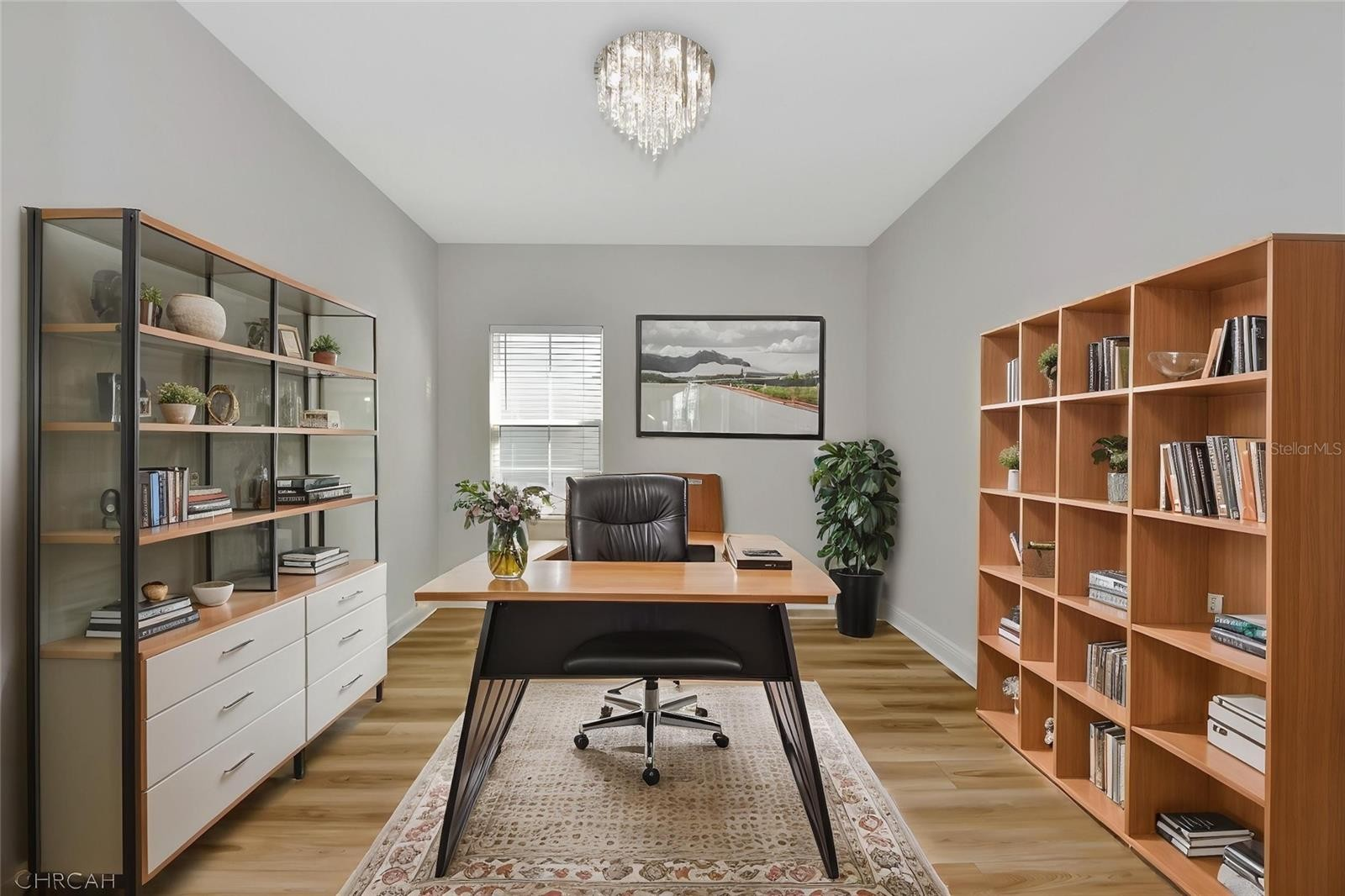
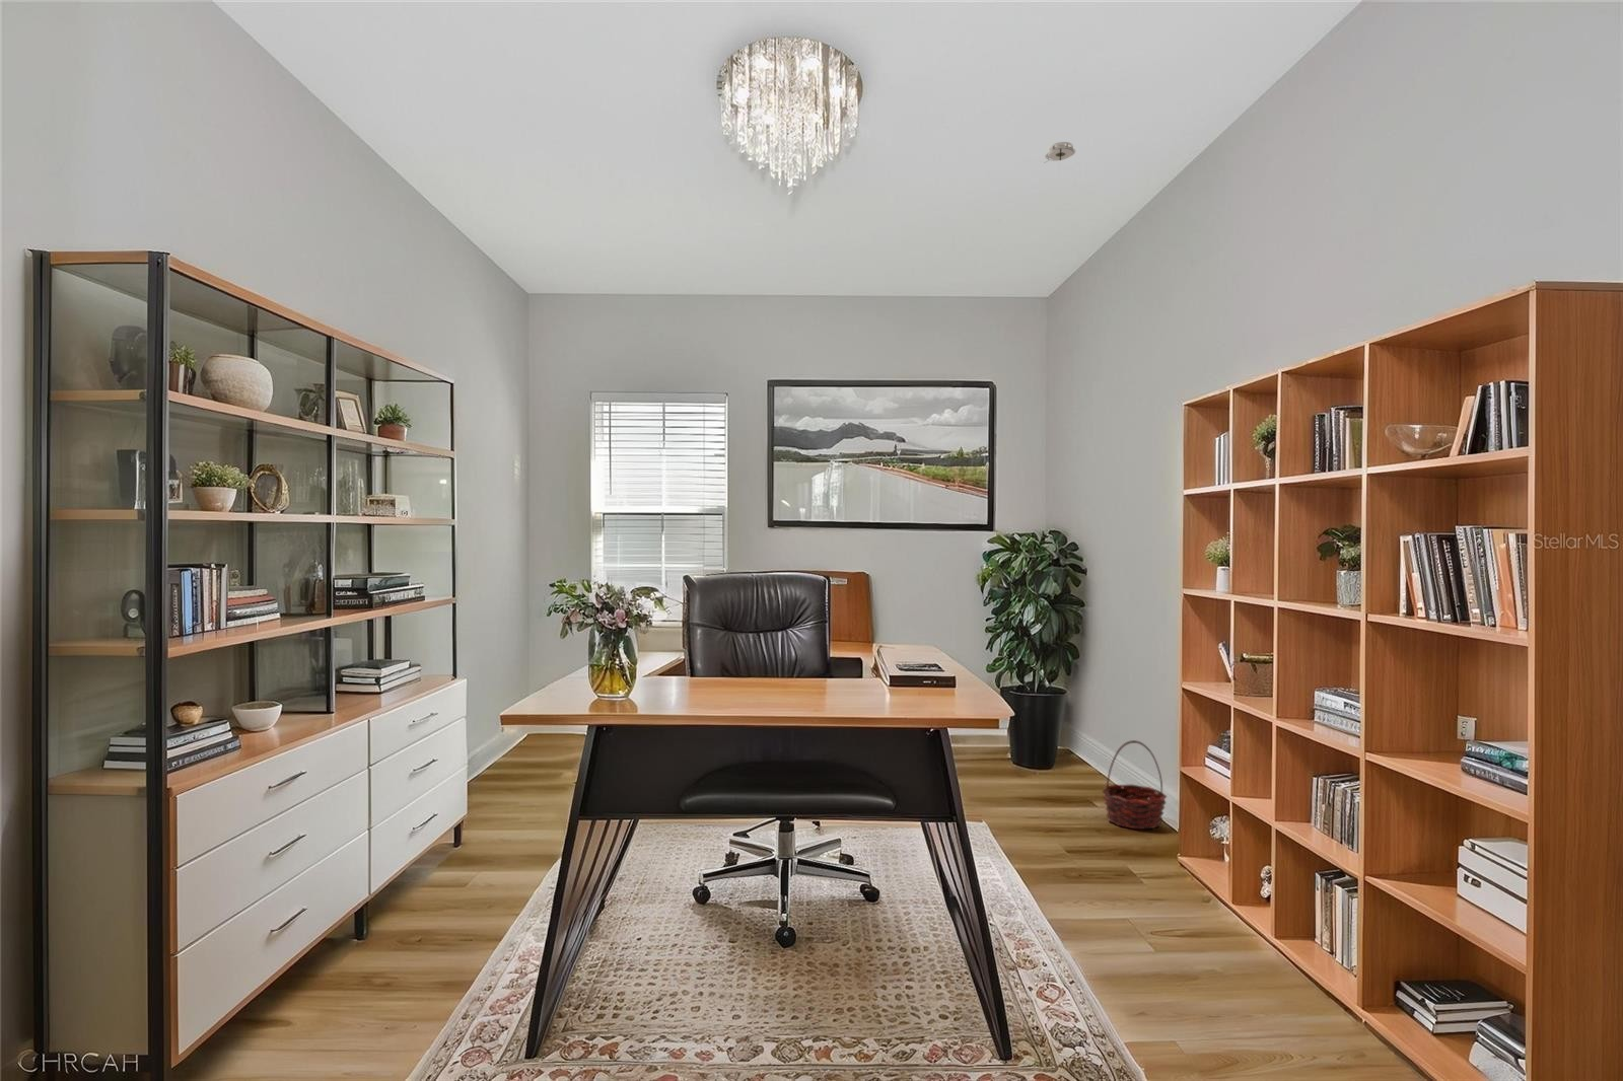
+ smoke detector [1044,141,1076,163]
+ basket [1101,740,1168,830]
